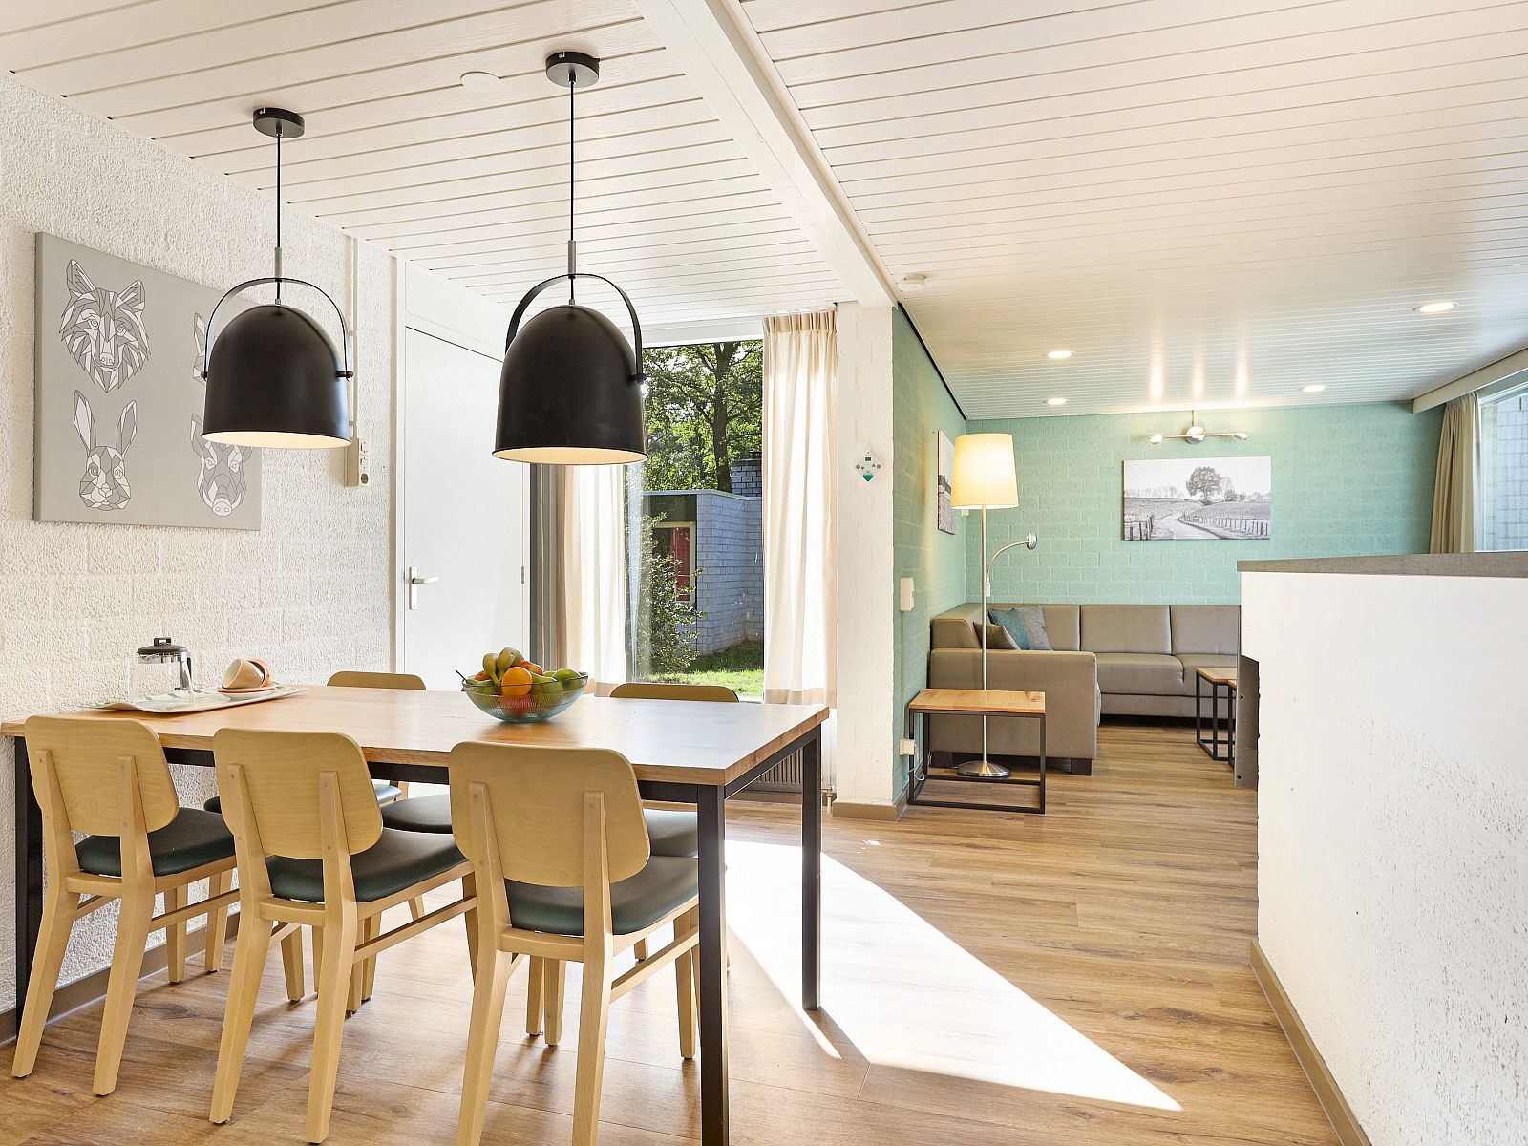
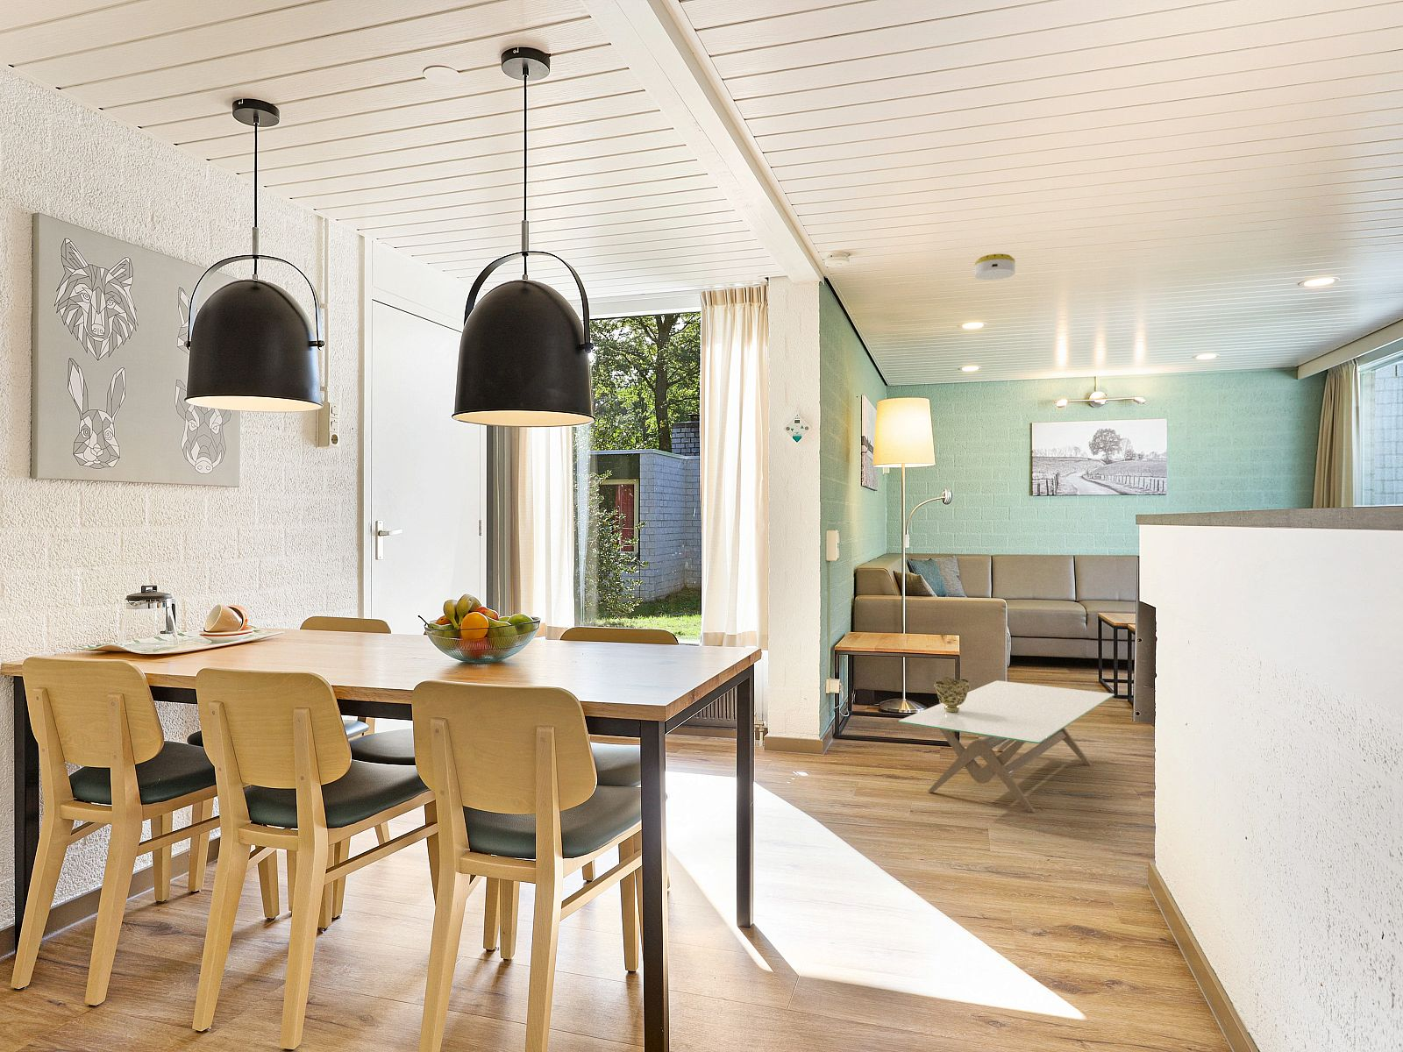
+ smoke detector [973,253,1016,281]
+ decorative bowl [933,676,971,713]
+ coffee table [898,680,1116,813]
